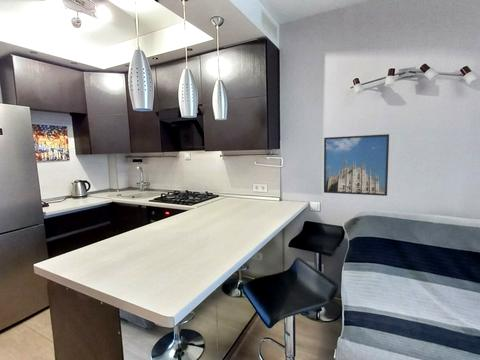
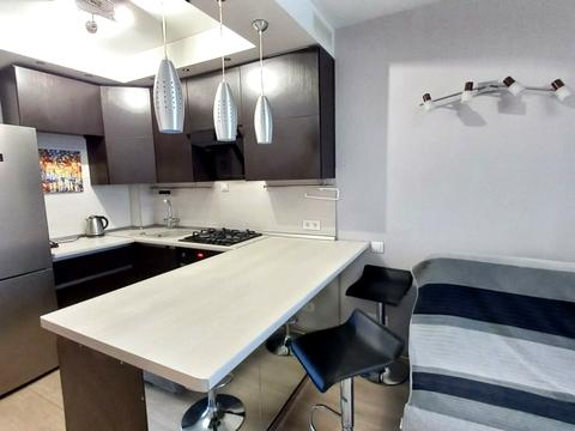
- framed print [323,133,390,197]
